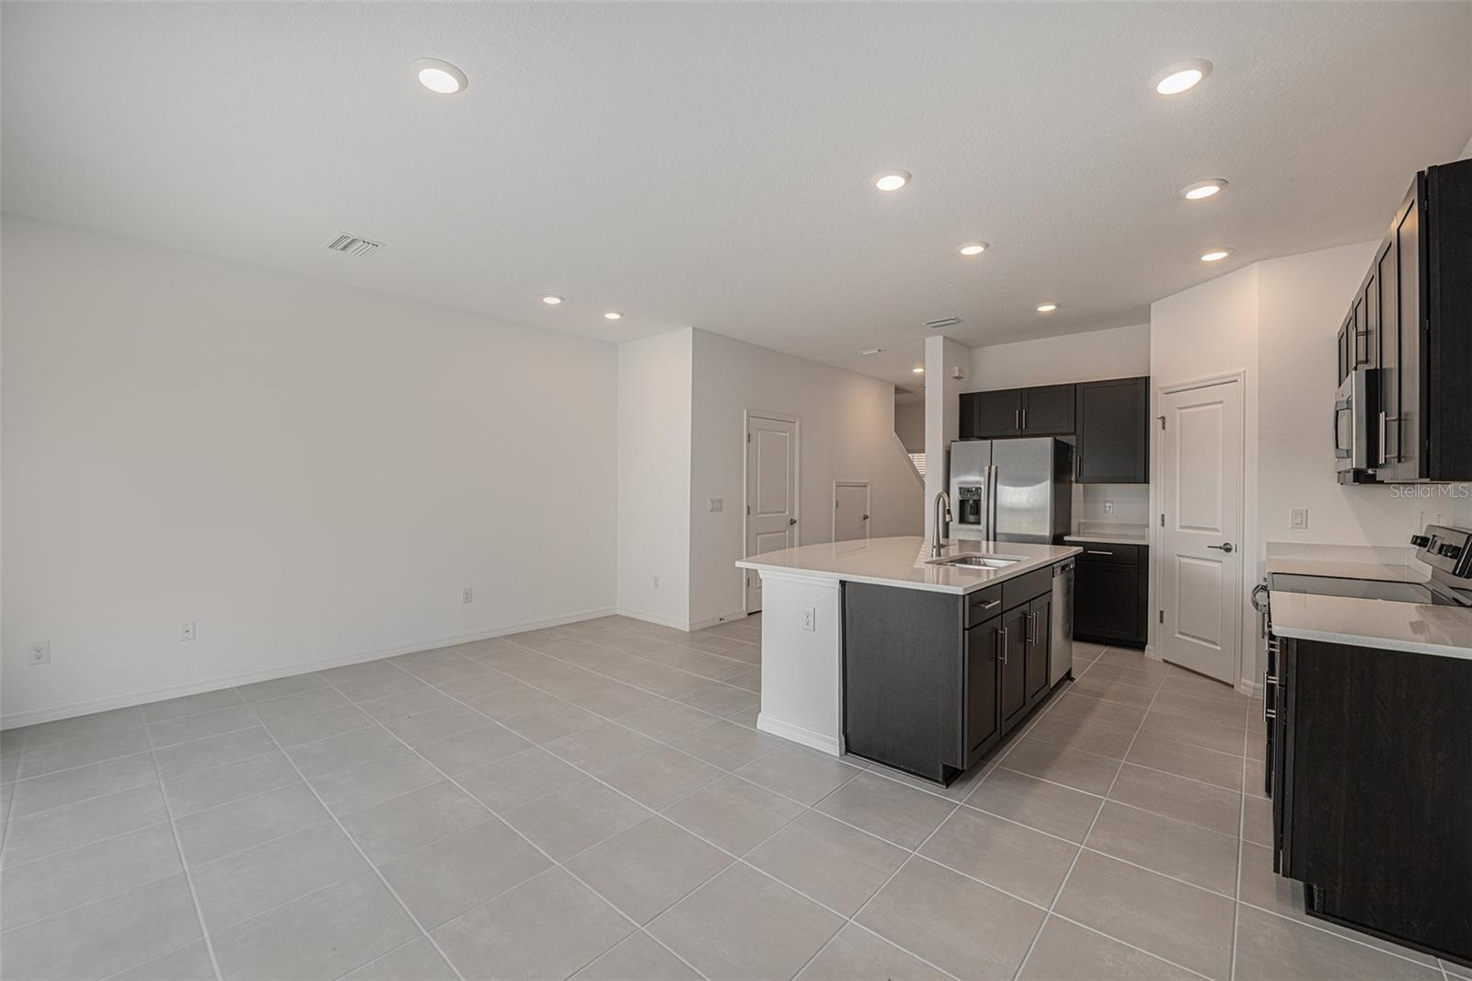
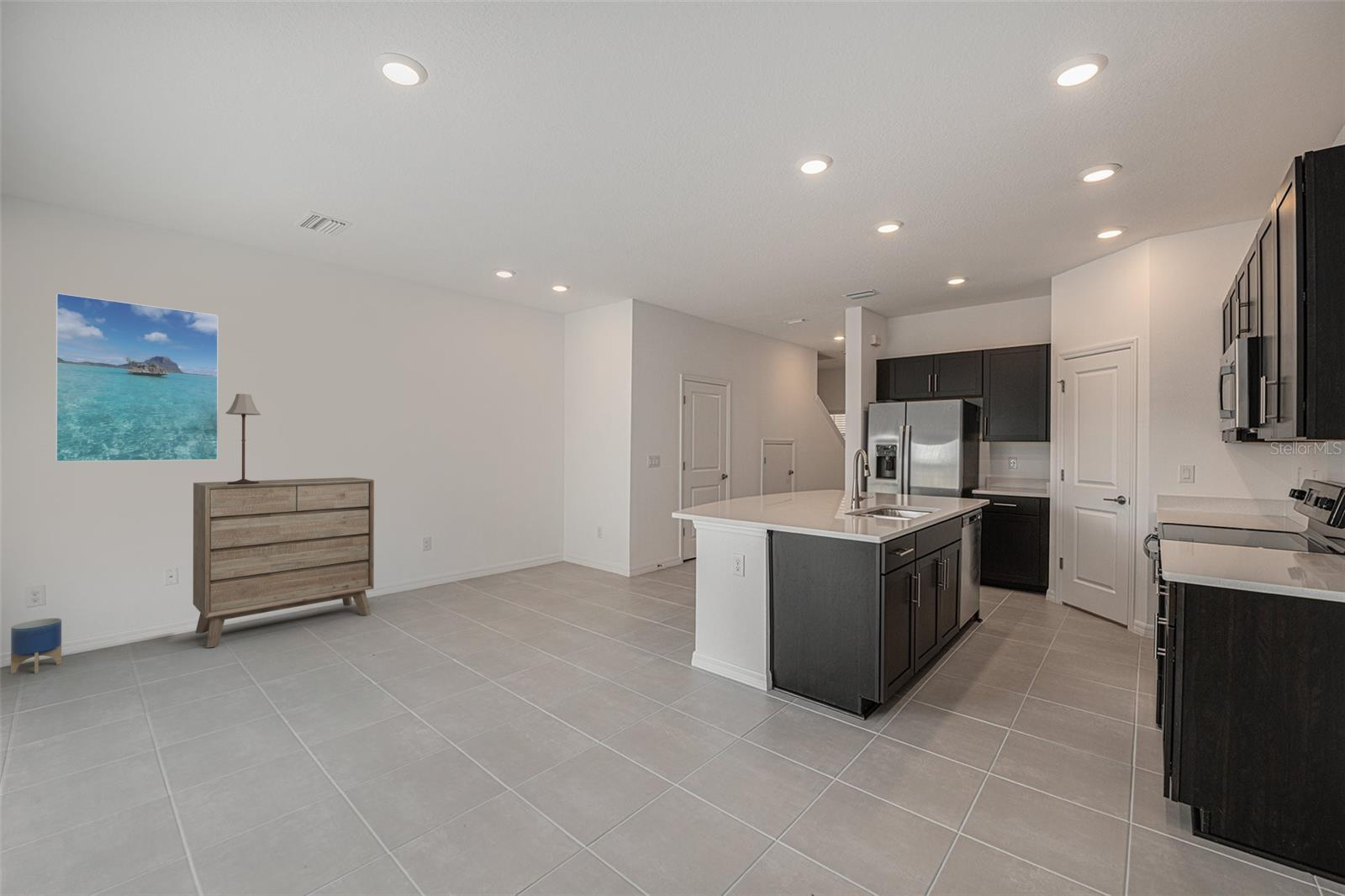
+ planter [10,617,62,674]
+ dresser [193,477,375,648]
+ table lamp [224,393,261,484]
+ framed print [55,293,219,462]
